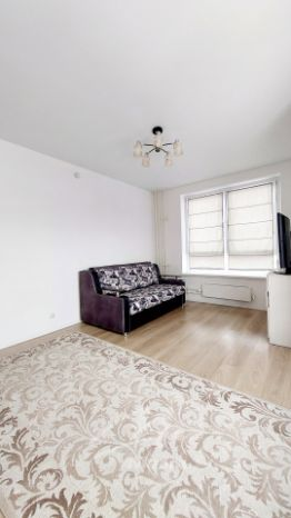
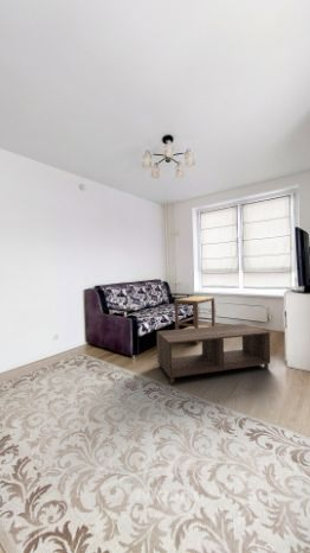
+ side table [174,295,217,344]
+ coffee table [156,323,271,384]
